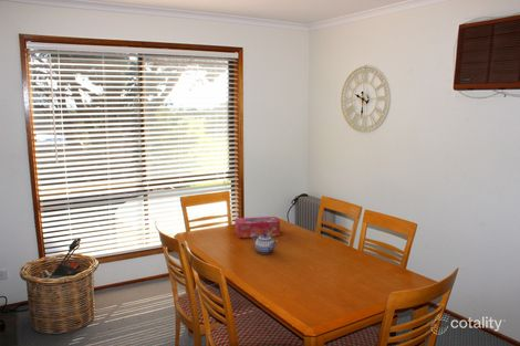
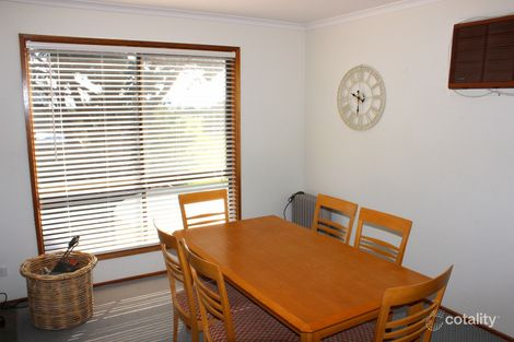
- tissue box [235,216,281,239]
- teapot [251,233,279,255]
